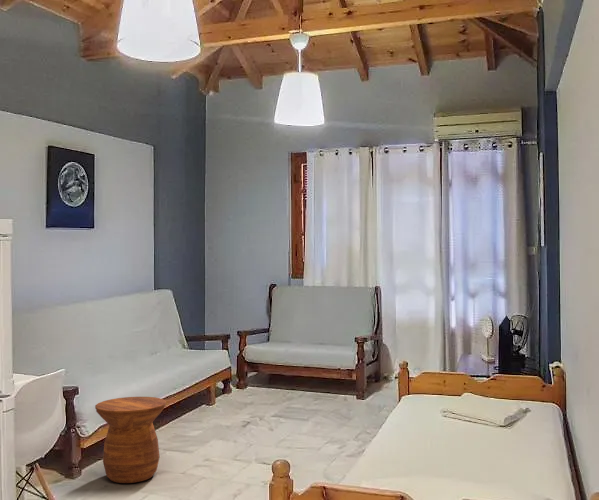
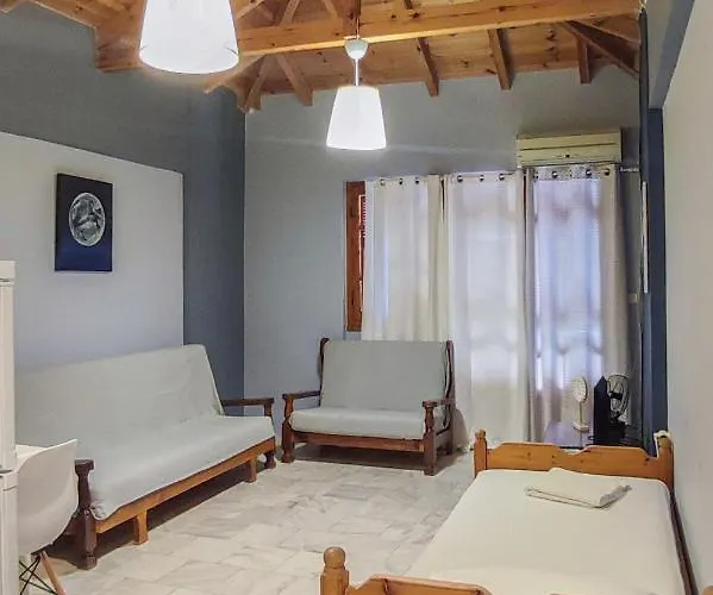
- side table [94,396,167,484]
